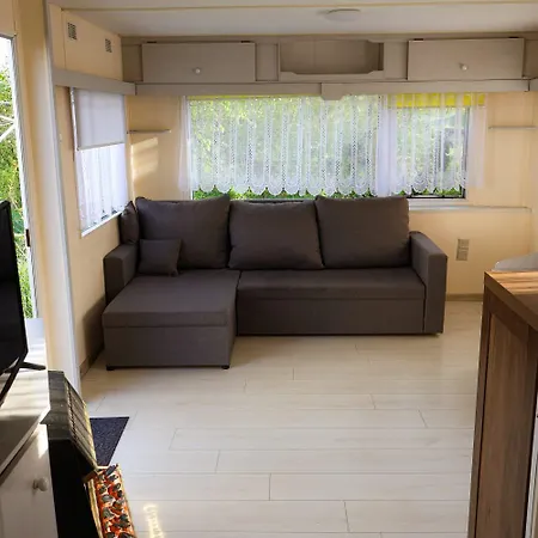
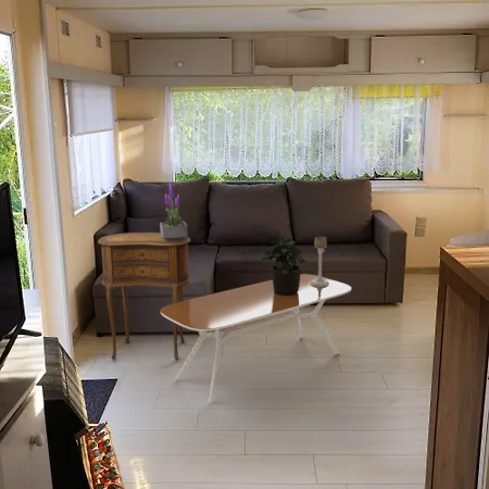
+ side table [97,231,192,361]
+ potted plant [159,180,189,241]
+ potted plant [261,236,306,296]
+ coffee table [160,273,352,403]
+ candle holder [310,236,329,287]
